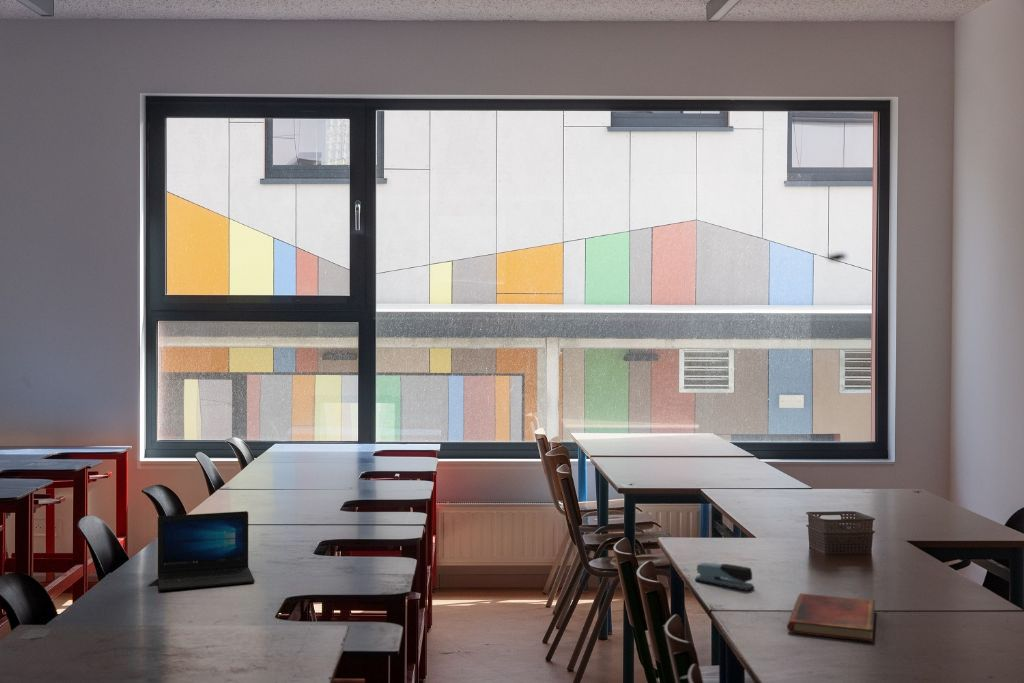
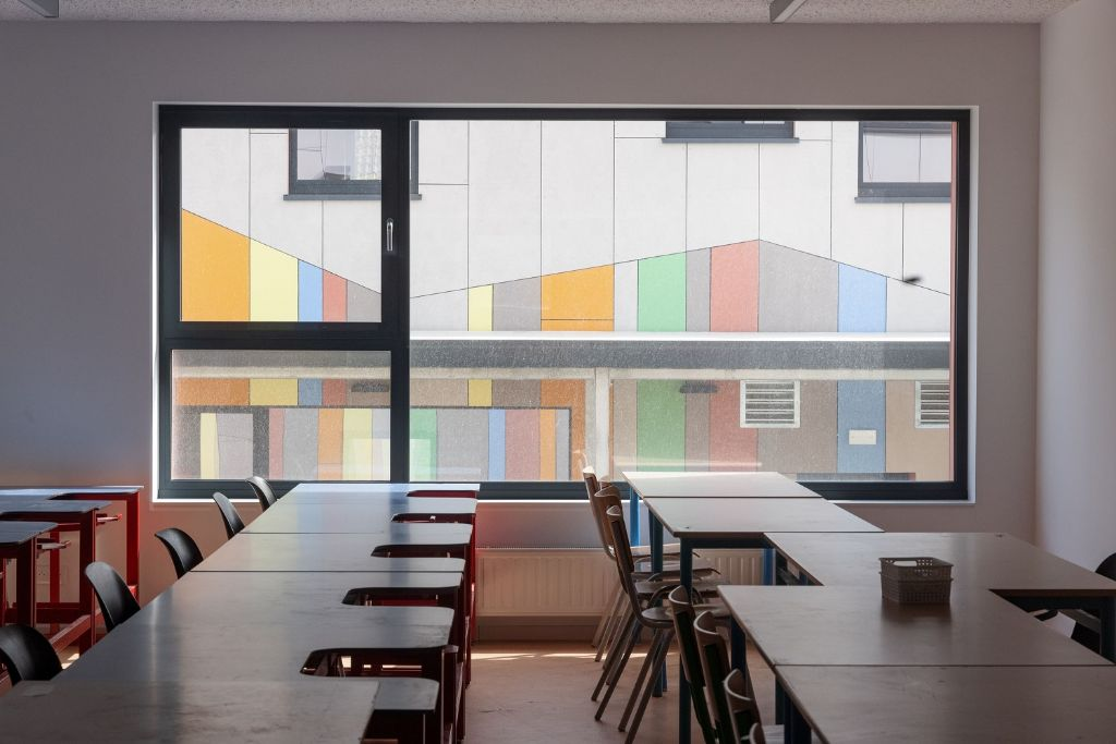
- stapler [694,562,755,591]
- laptop [157,510,256,591]
- diary [786,592,876,643]
